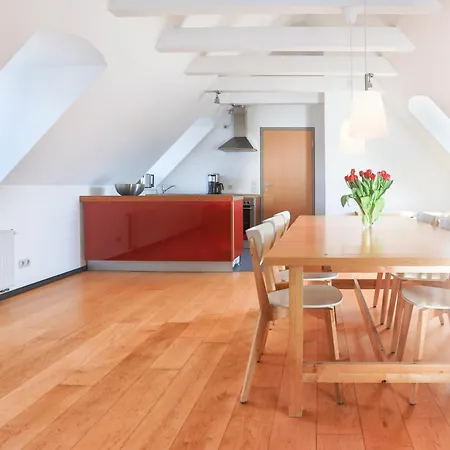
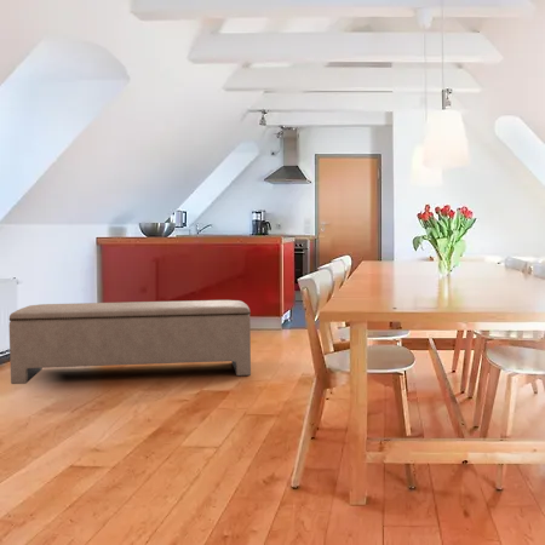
+ bench [8,299,252,385]
